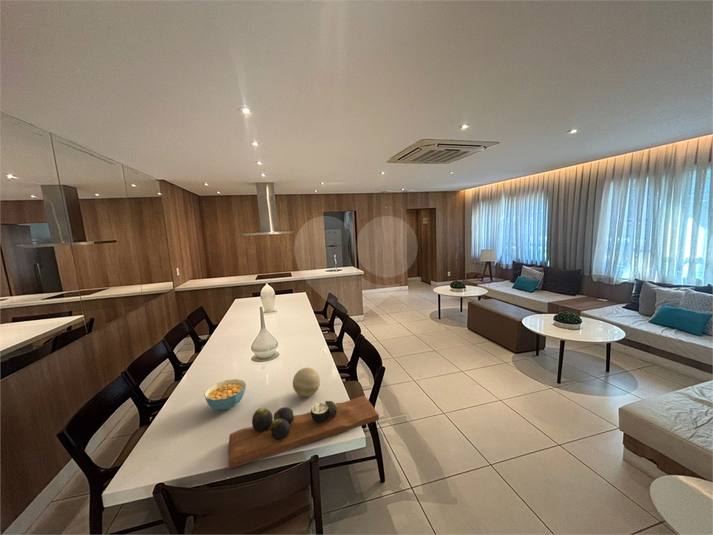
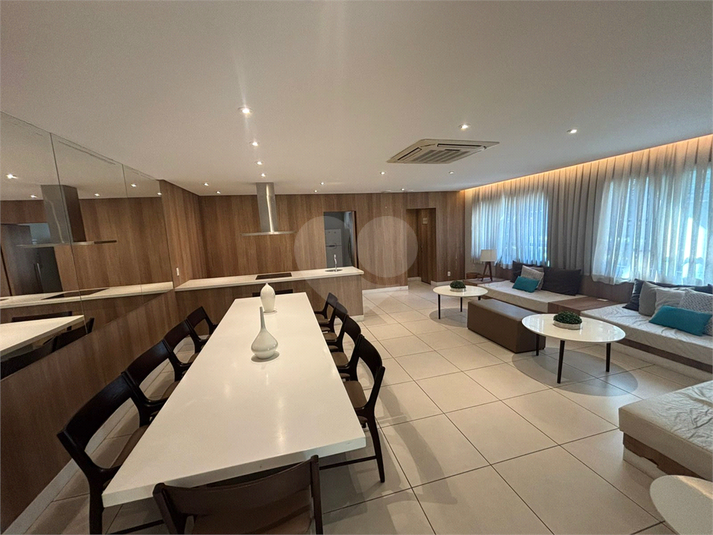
- decorative tray [227,395,380,470]
- cereal bowl [203,378,247,411]
- decorative ball [292,367,321,398]
